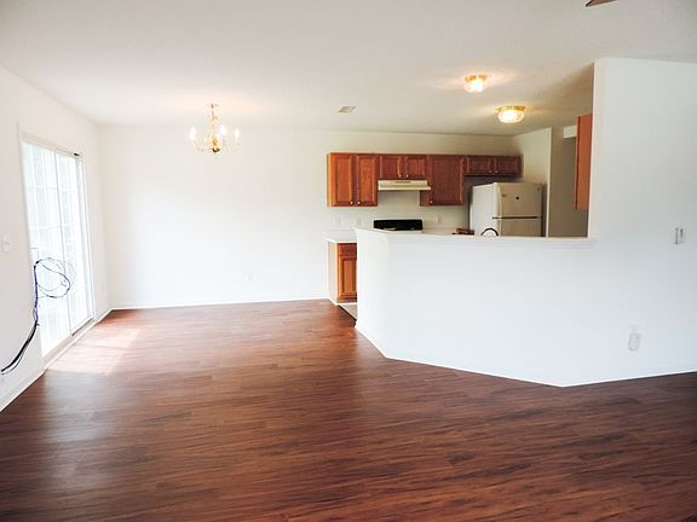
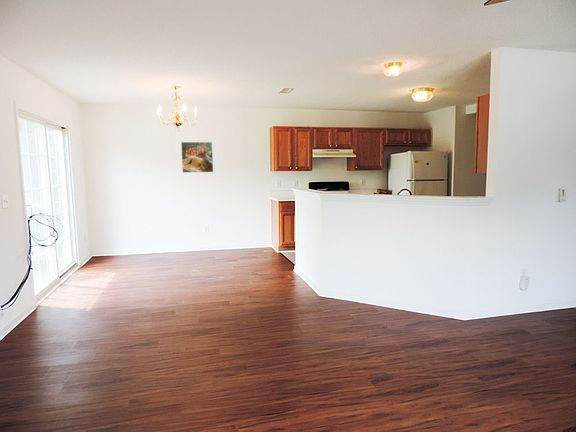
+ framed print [180,141,214,173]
